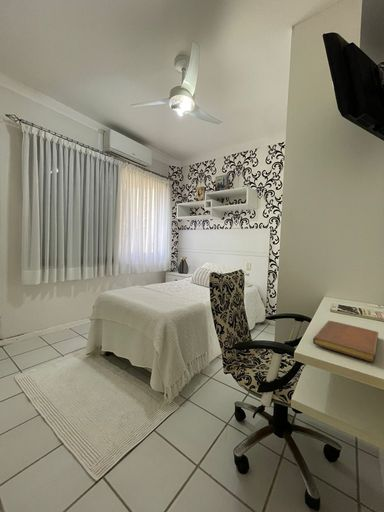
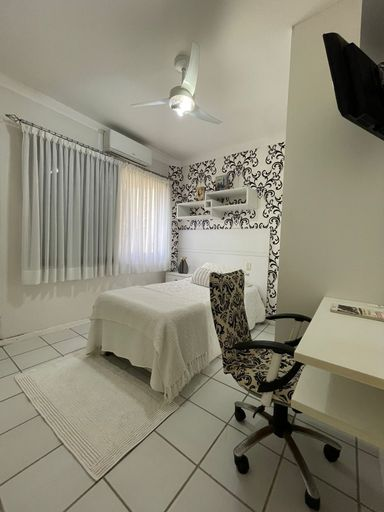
- notebook [312,320,379,363]
